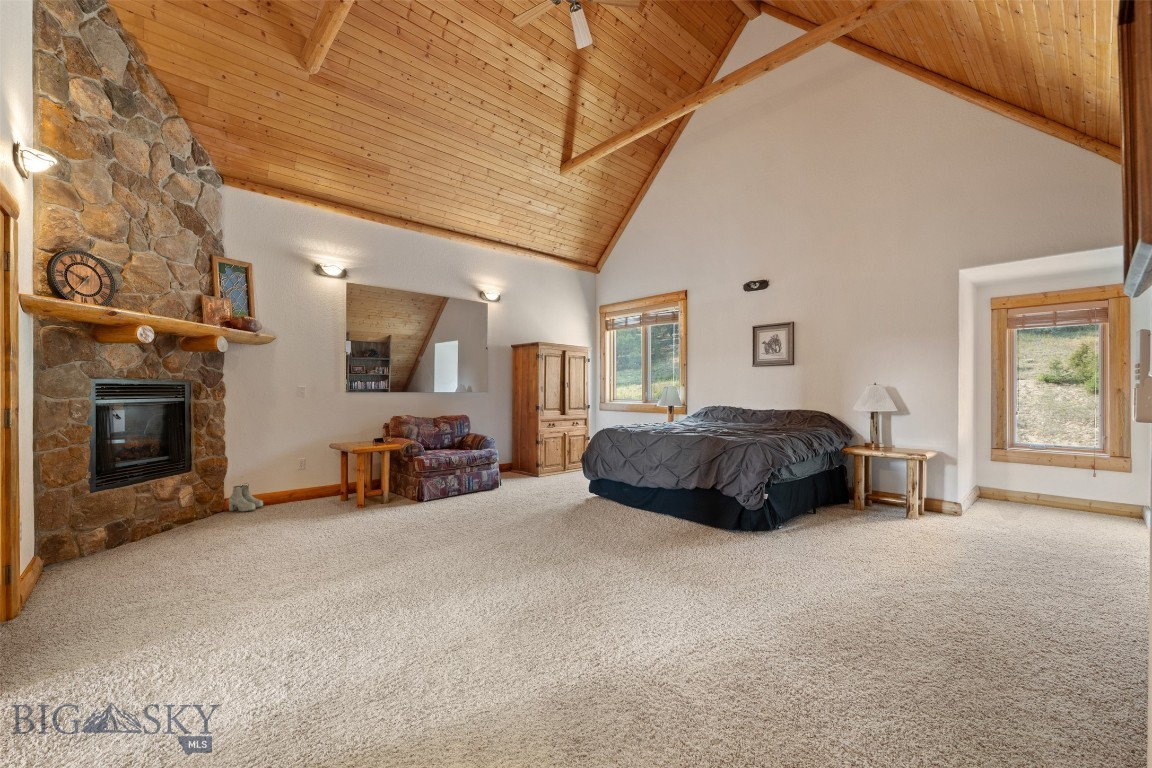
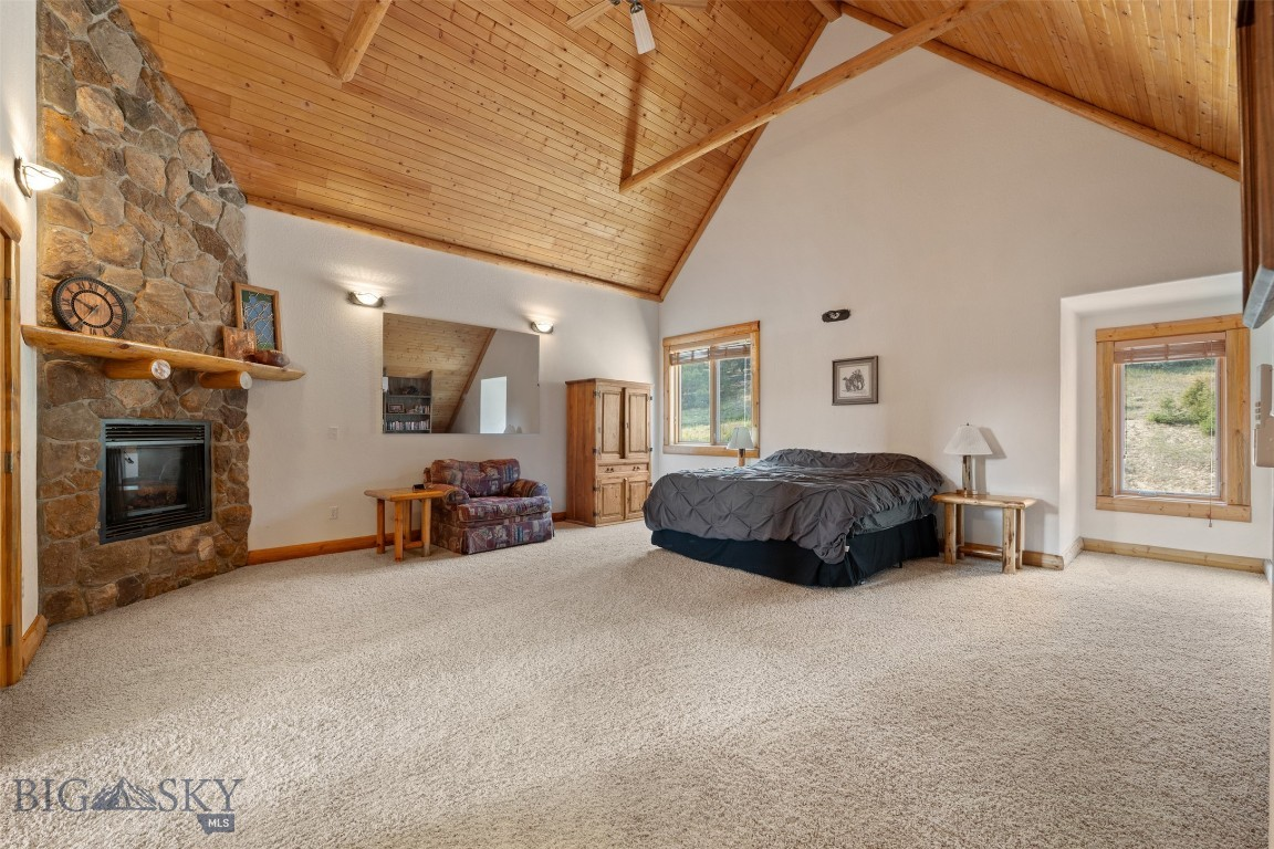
- boots [228,483,264,513]
